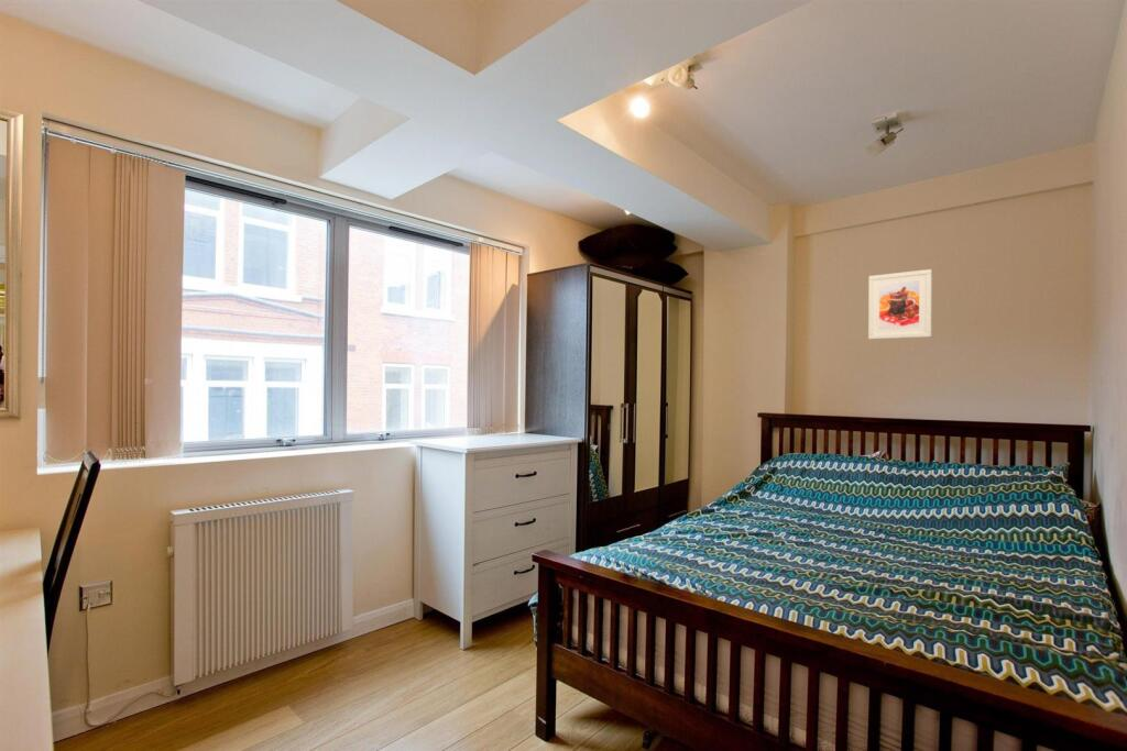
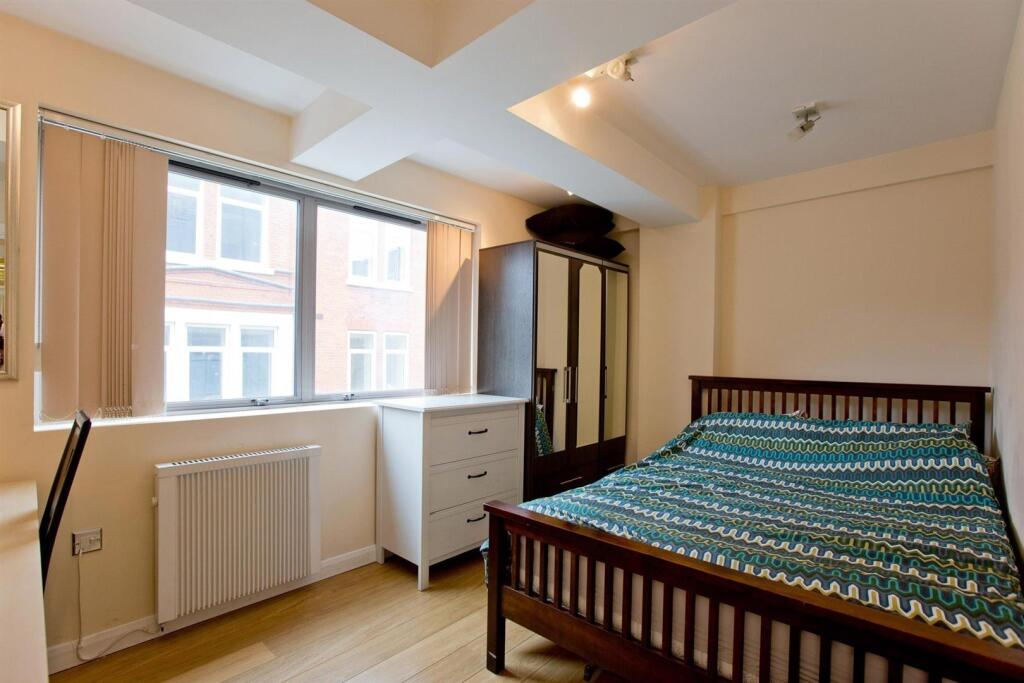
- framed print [867,268,933,341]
